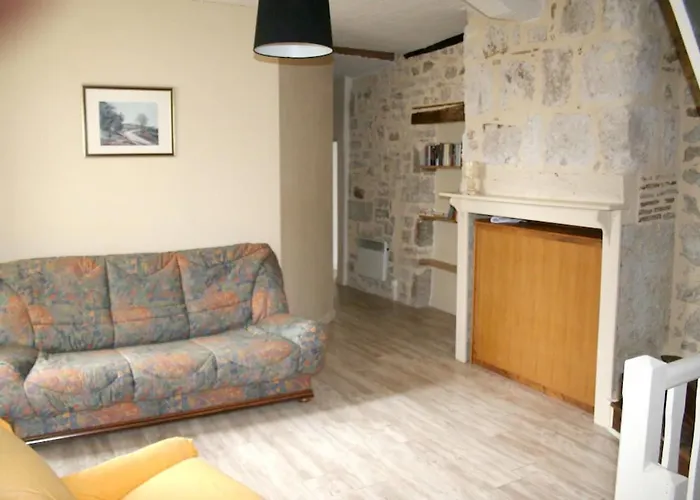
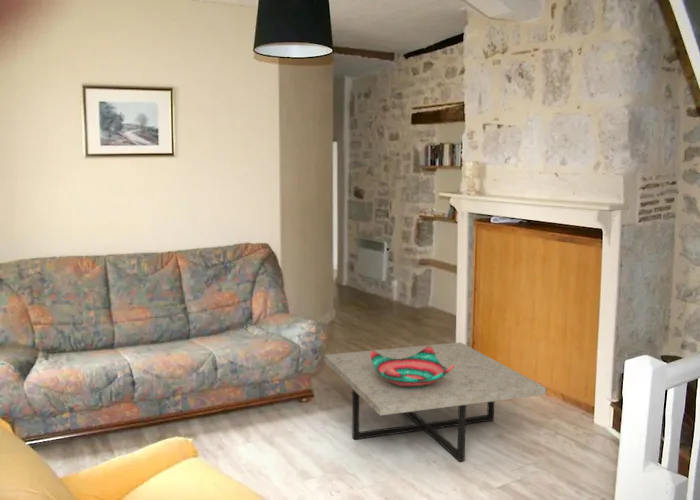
+ decorative bowl [369,346,455,389]
+ coffee table [323,341,547,462]
